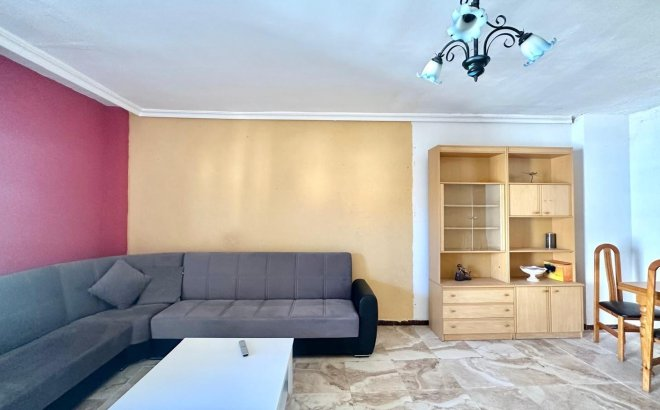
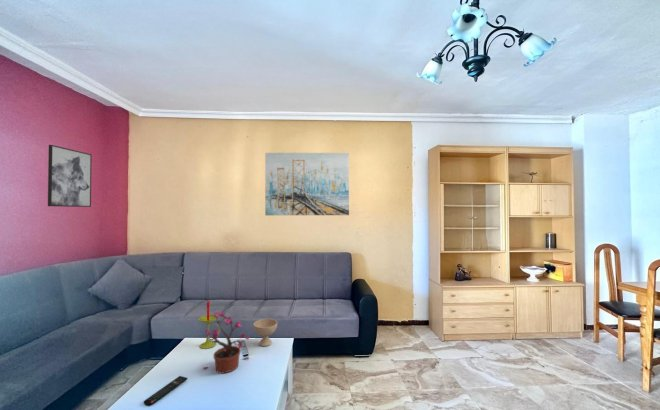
+ wall art [264,152,350,216]
+ candle [198,300,221,350]
+ potted plant [202,311,250,375]
+ wall art [47,144,93,208]
+ bowl [253,318,278,347]
+ remote control [143,375,188,407]
